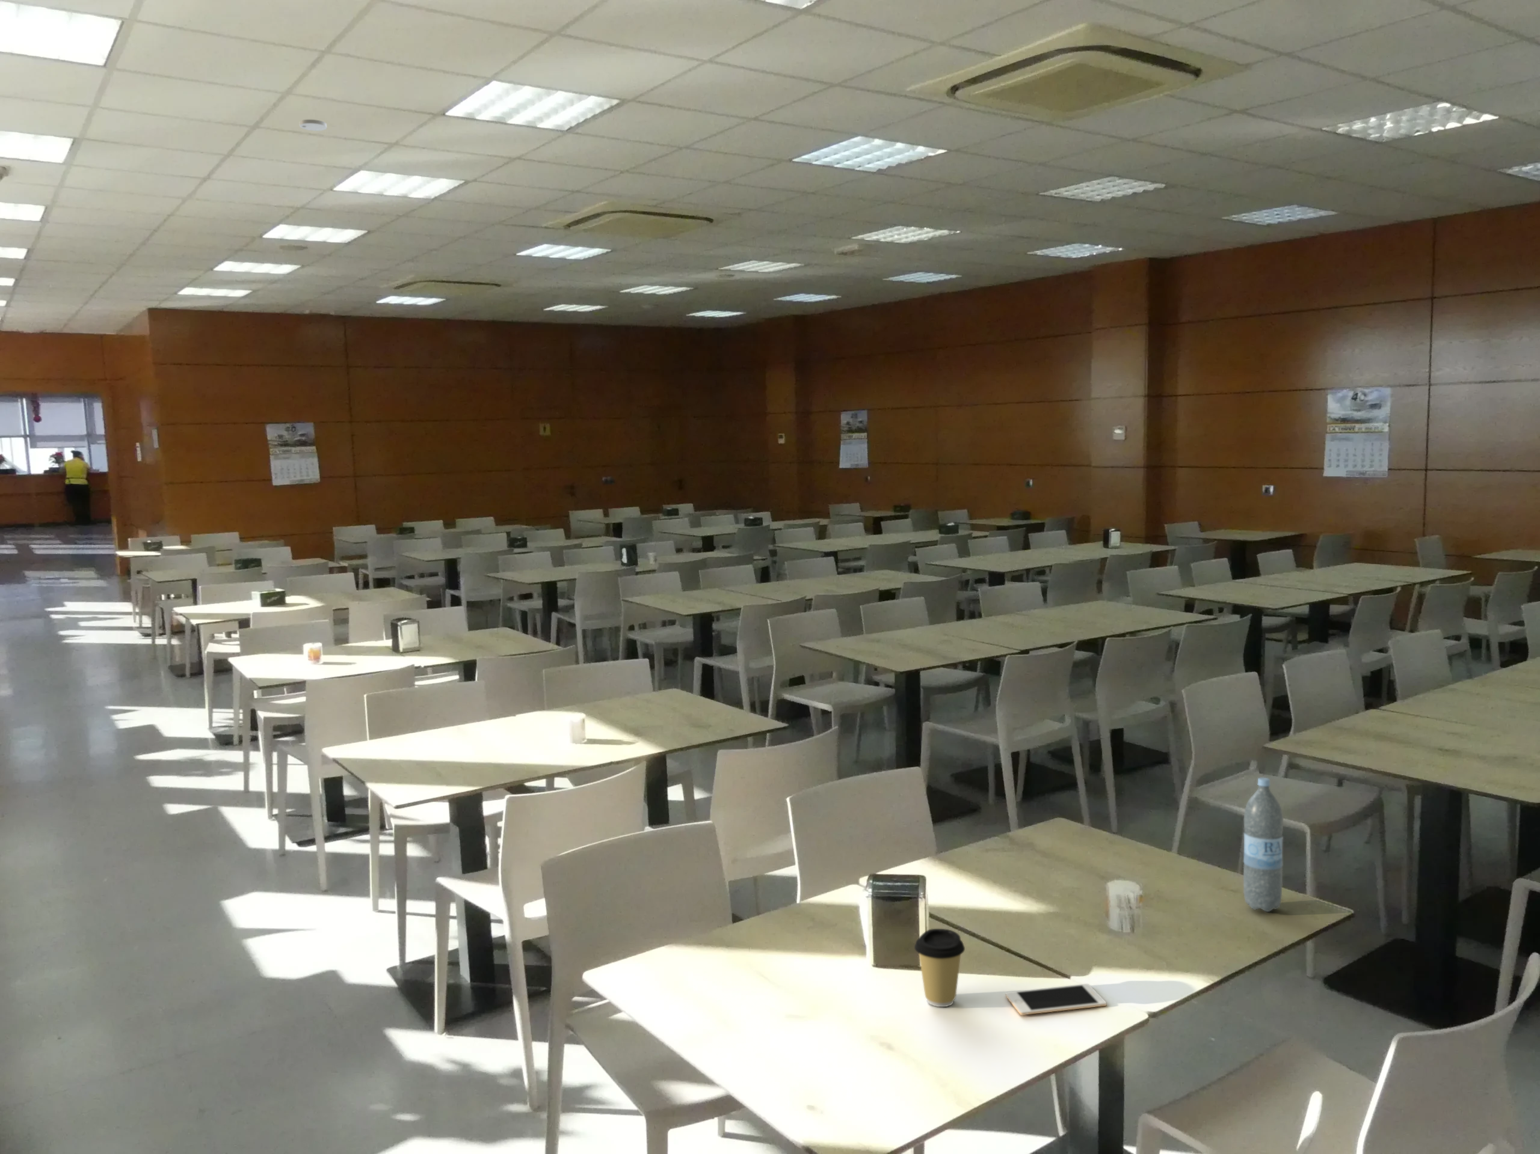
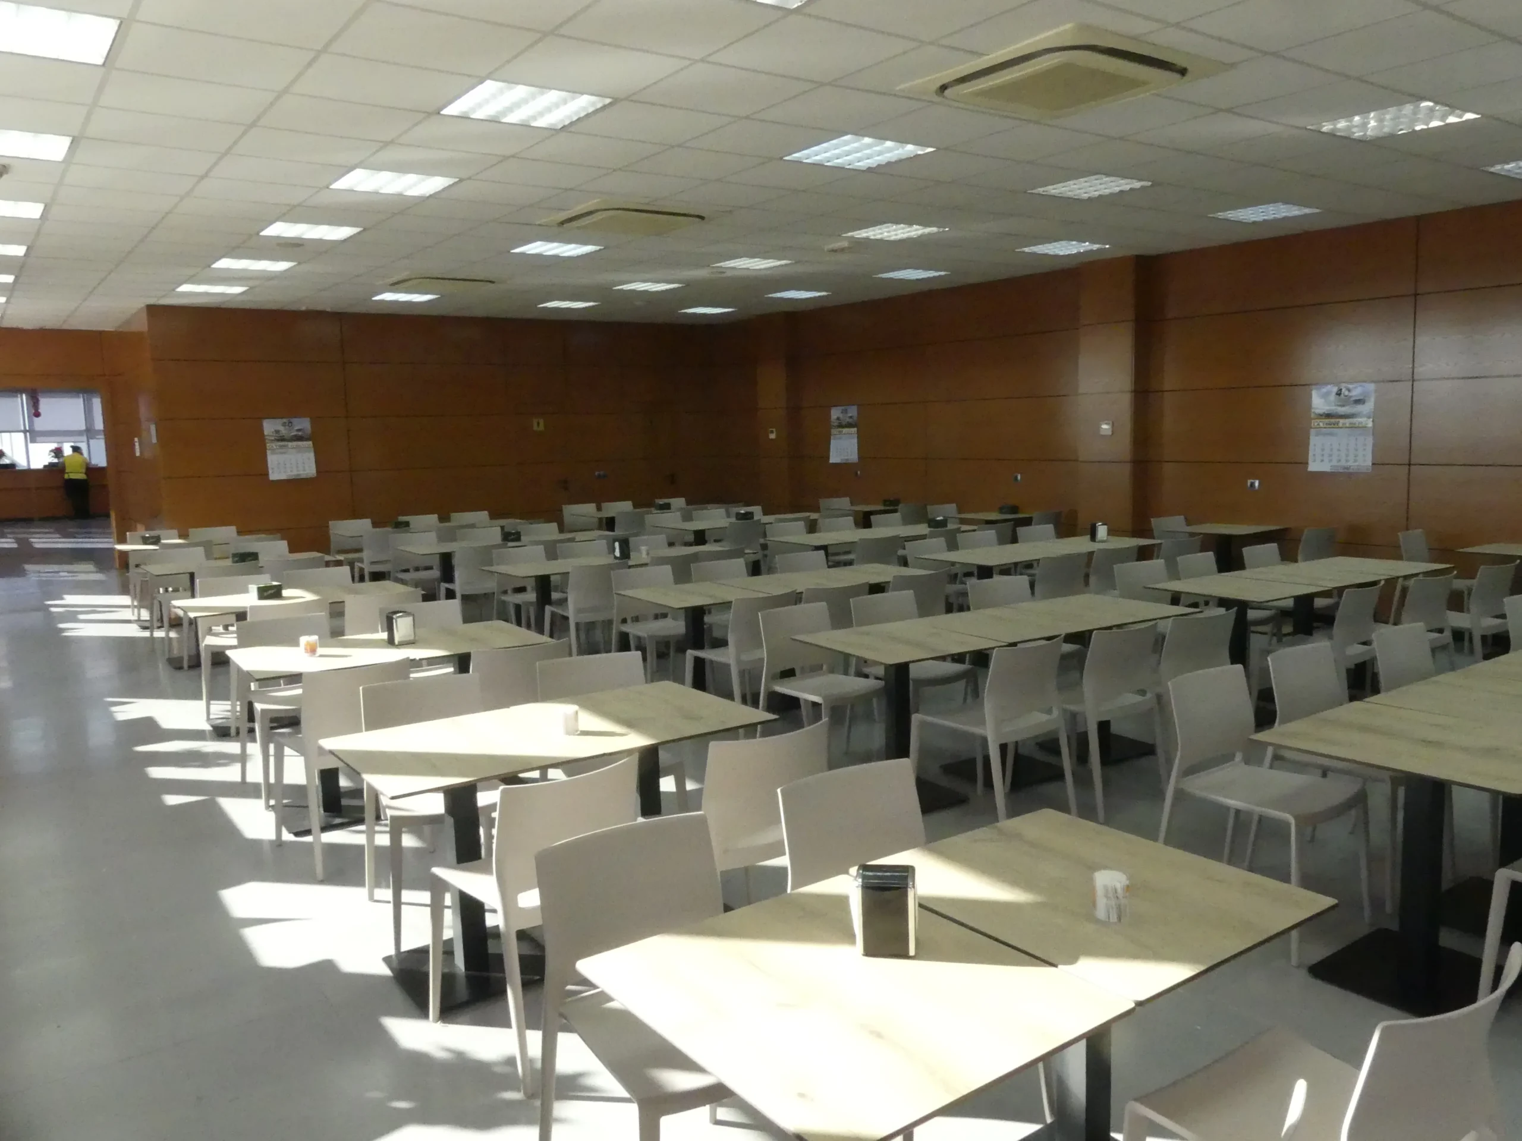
- smoke detector [298,119,327,132]
- coffee cup [914,929,965,1007]
- water bottle [1243,777,1284,913]
- cell phone [1005,983,1107,1016]
